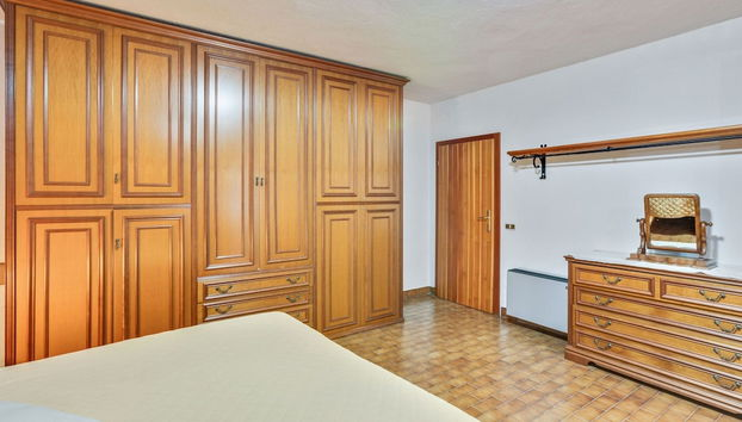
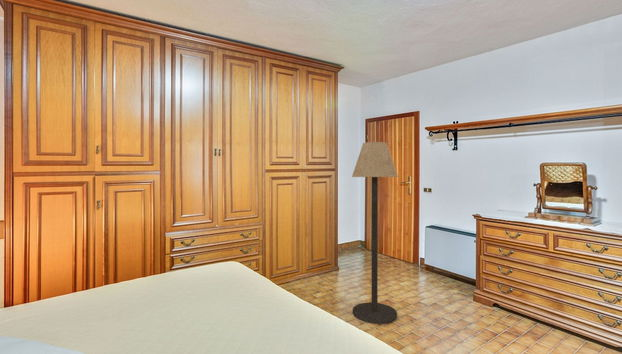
+ floor lamp [351,141,399,325]
